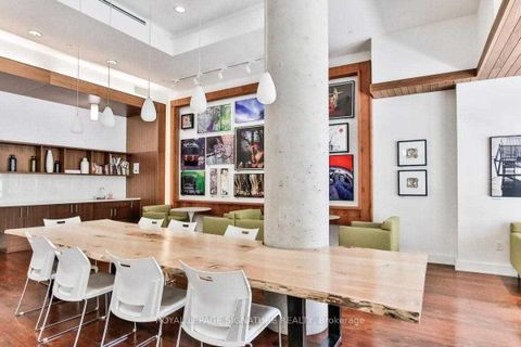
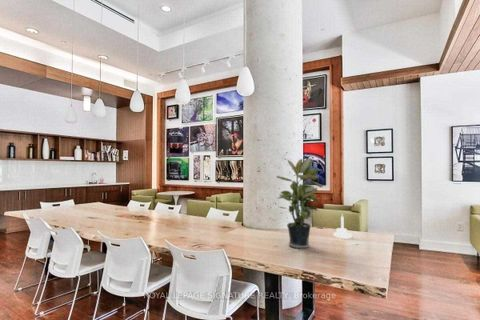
+ potted plant [275,157,324,249]
+ candle holder [332,213,353,239]
